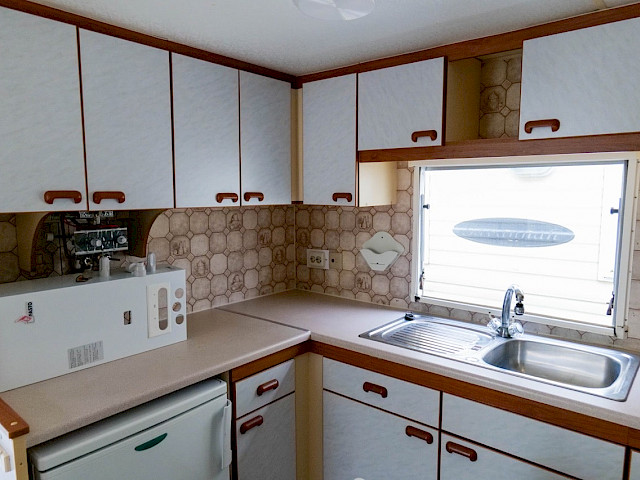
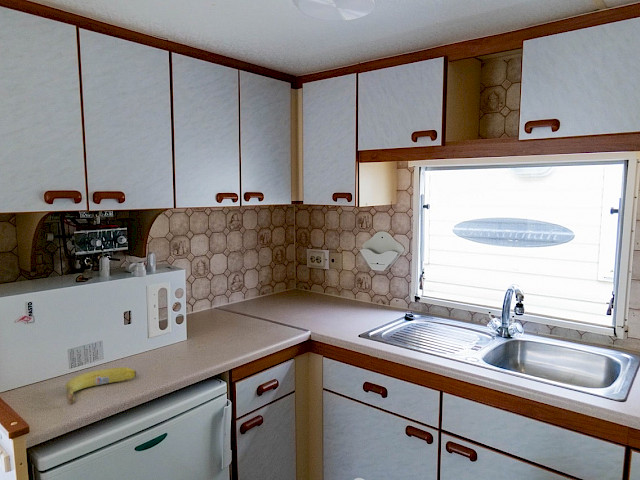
+ fruit [64,366,137,405]
